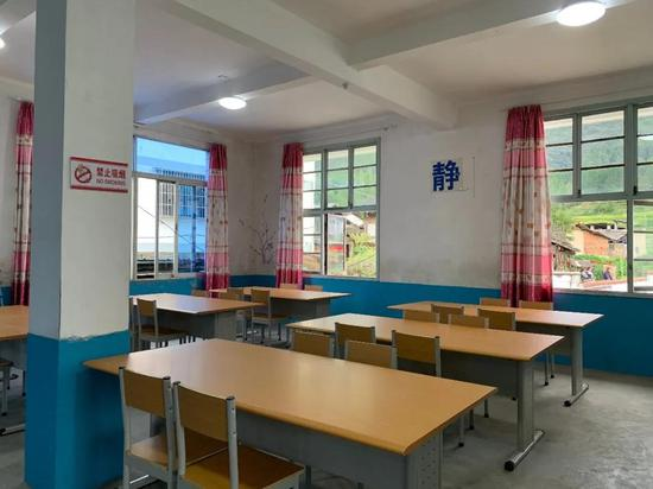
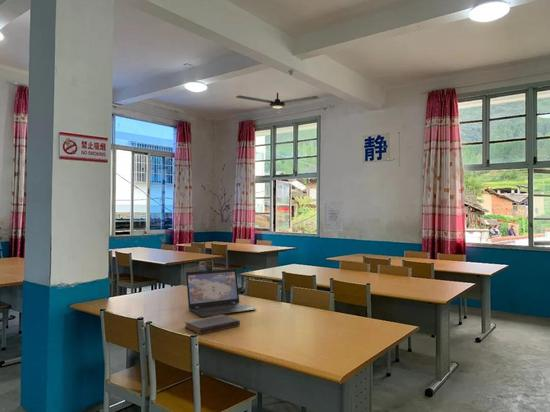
+ laptop [185,268,257,318]
+ ceiling fan [235,92,320,115]
+ book [184,314,241,335]
+ wall art [322,200,344,233]
